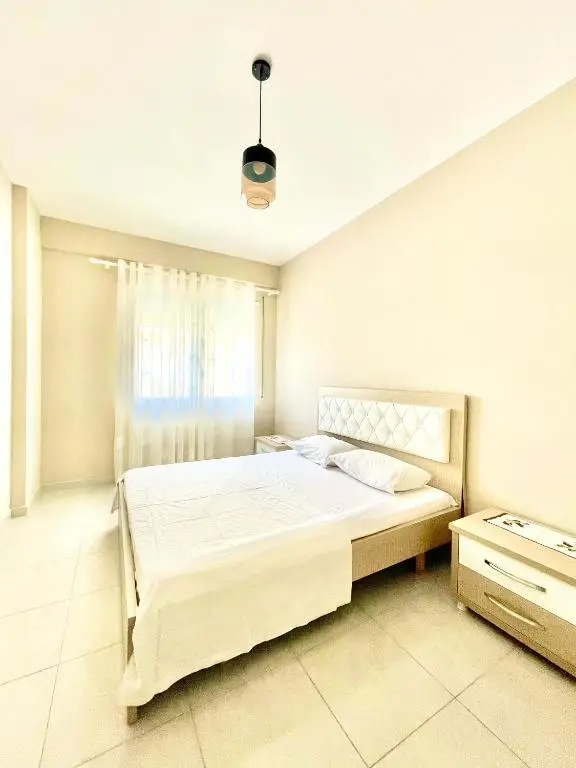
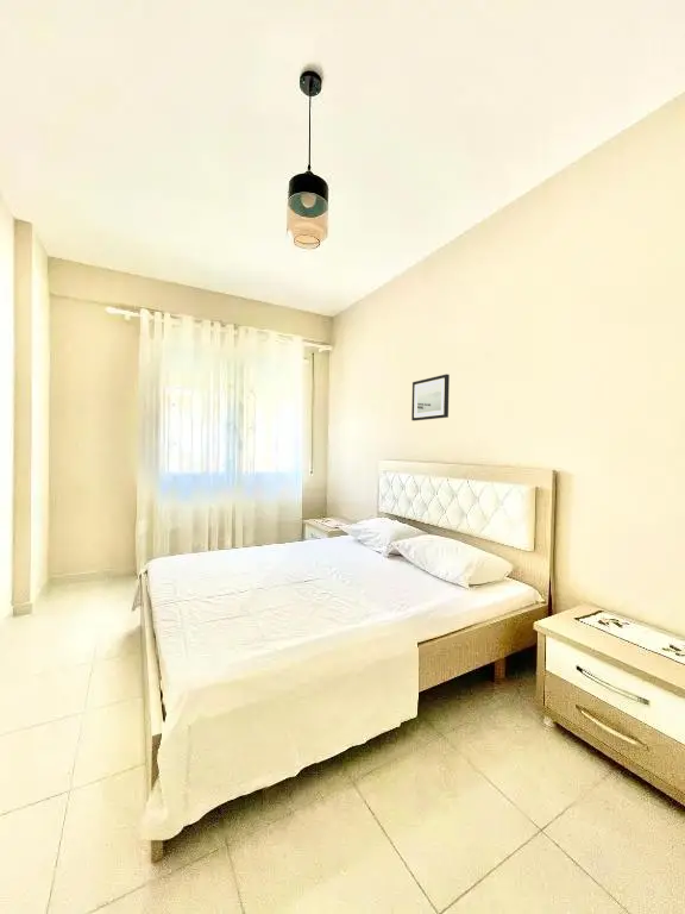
+ wall art [410,373,451,422]
